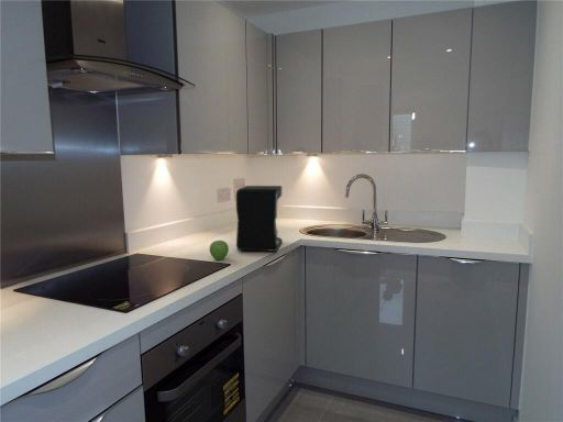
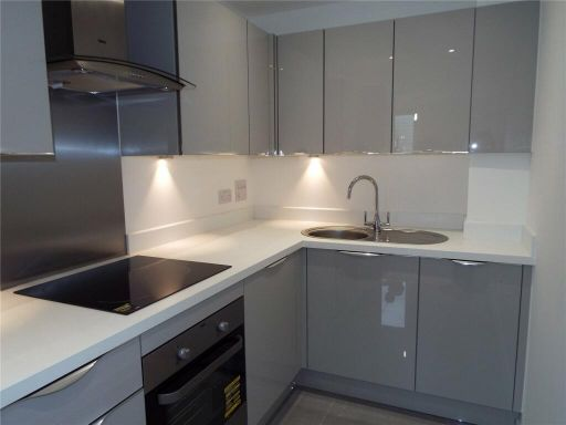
- coffee maker [235,185,284,253]
- fruit [209,240,230,260]
